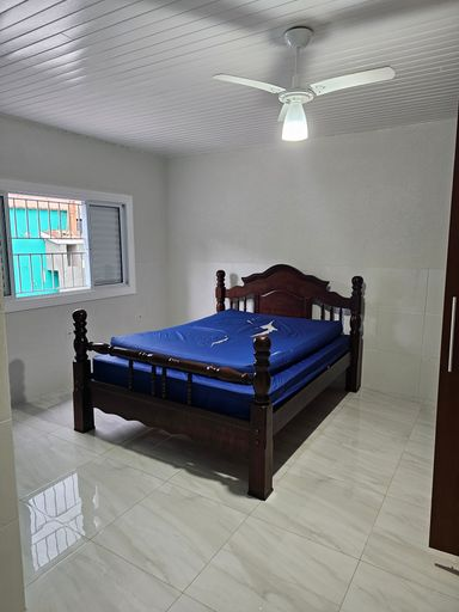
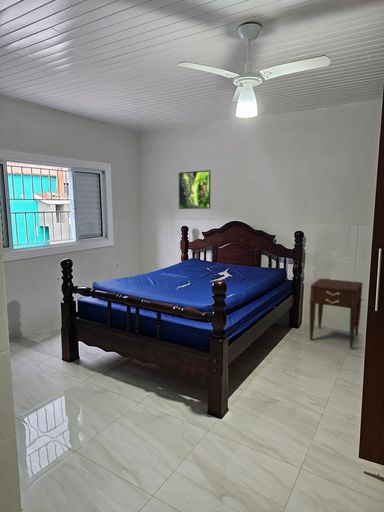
+ nightstand [308,277,364,349]
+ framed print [178,169,211,210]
